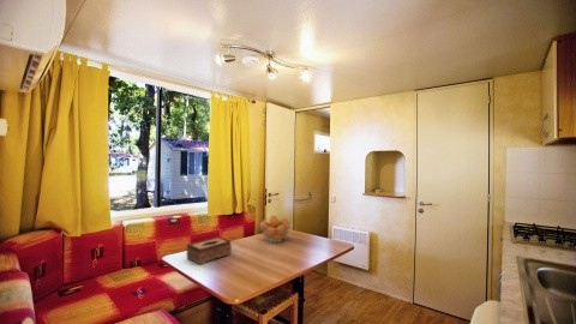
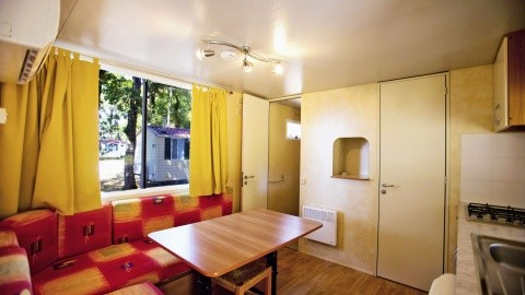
- fruit basket [259,214,293,244]
- tissue box [185,235,233,266]
